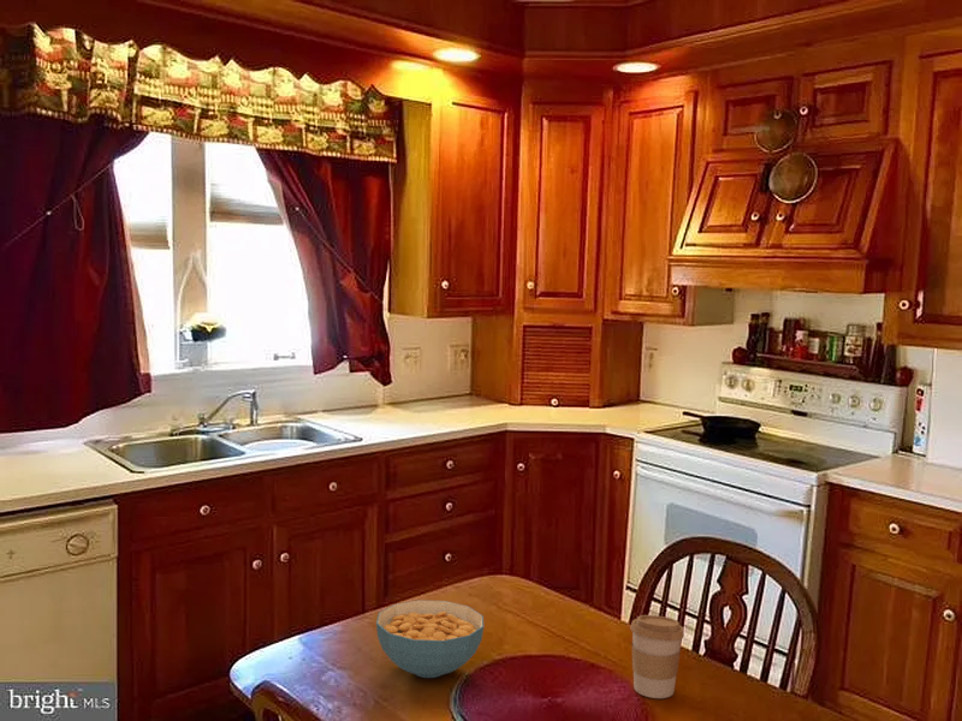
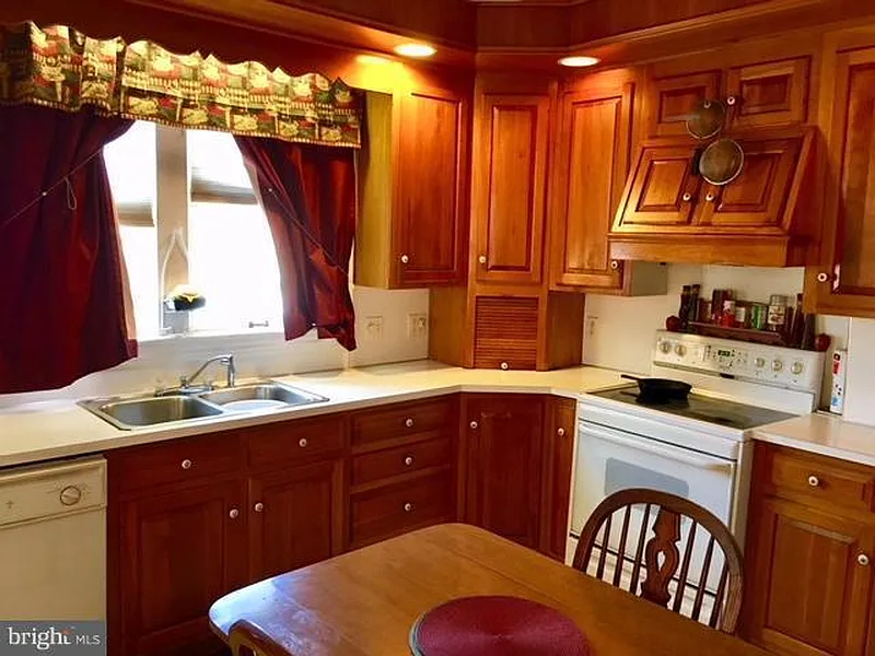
- coffee cup [629,614,685,699]
- cereal bowl [375,600,485,679]
